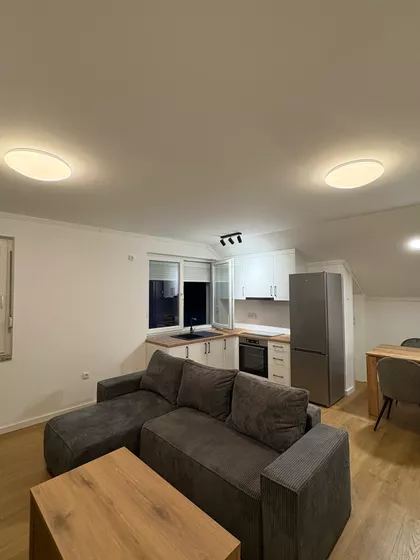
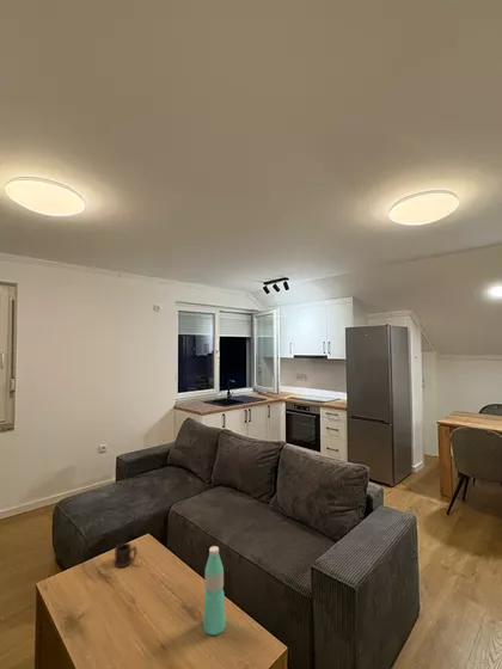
+ mug [112,542,137,569]
+ water bottle [202,545,227,637]
